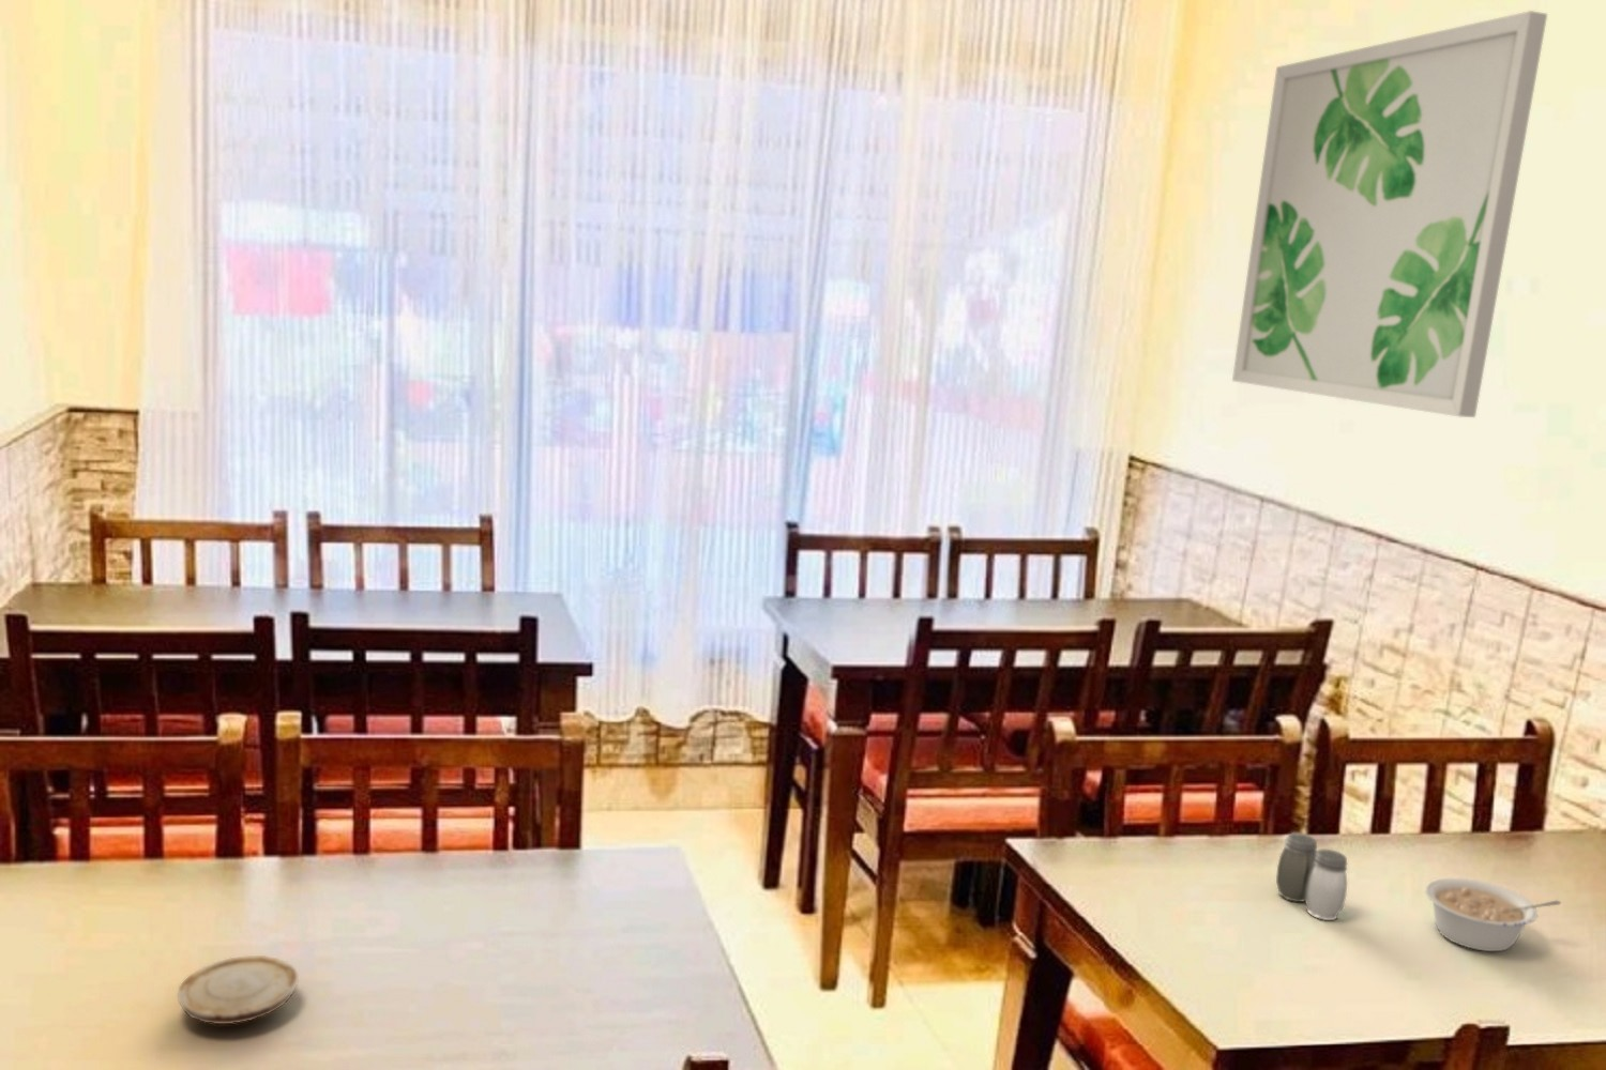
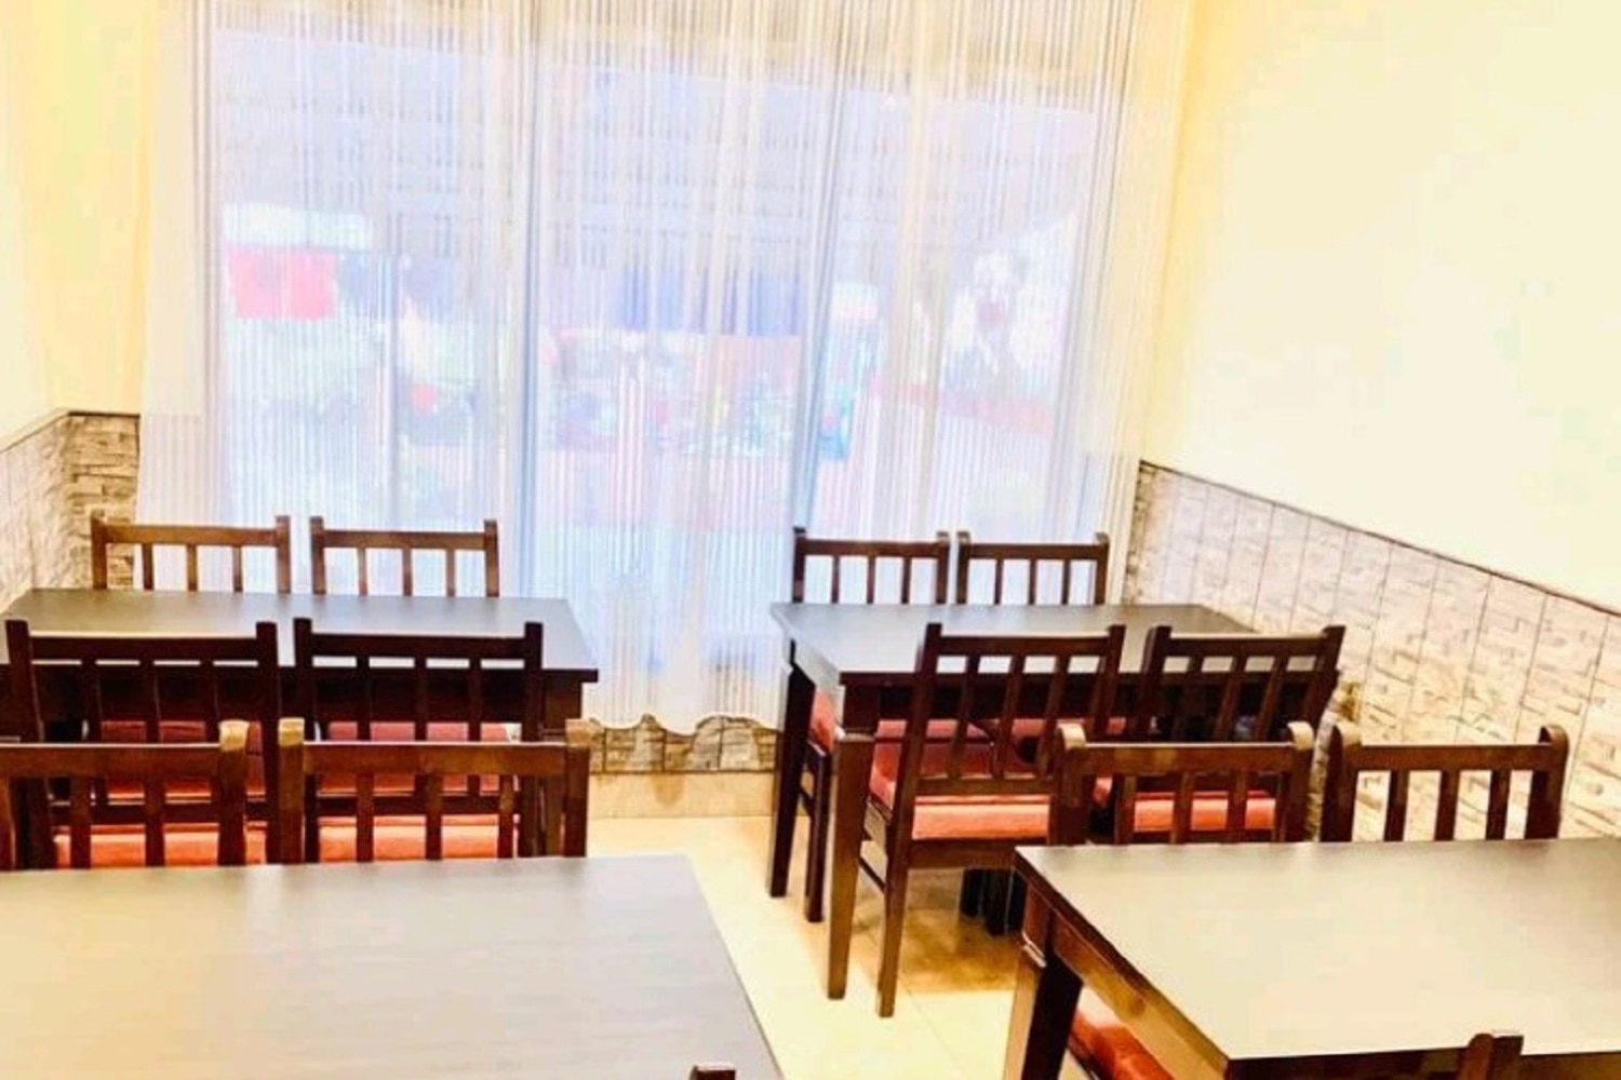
- salt and pepper shaker [1275,831,1348,921]
- legume [1424,878,1562,952]
- wood slice [177,954,300,1025]
- wall art [1231,10,1549,418]
